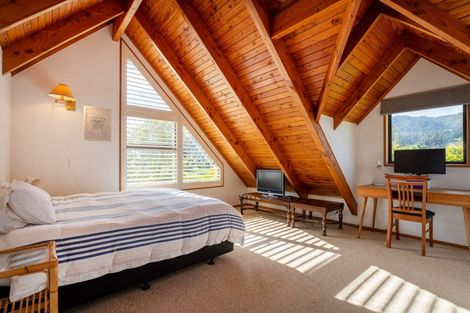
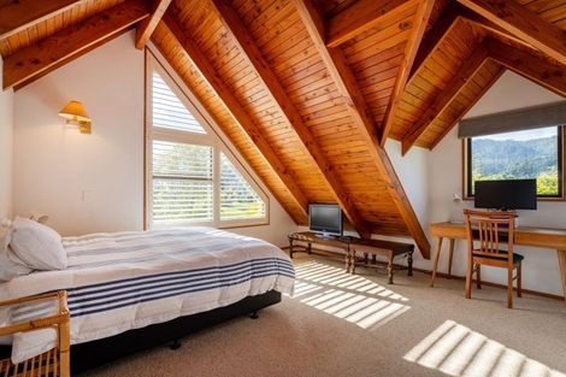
- wall art [83,105,112,143]
